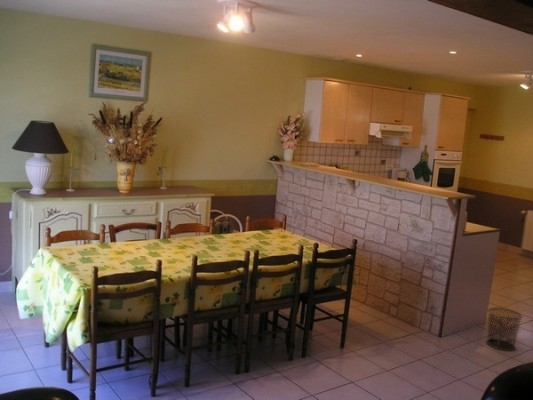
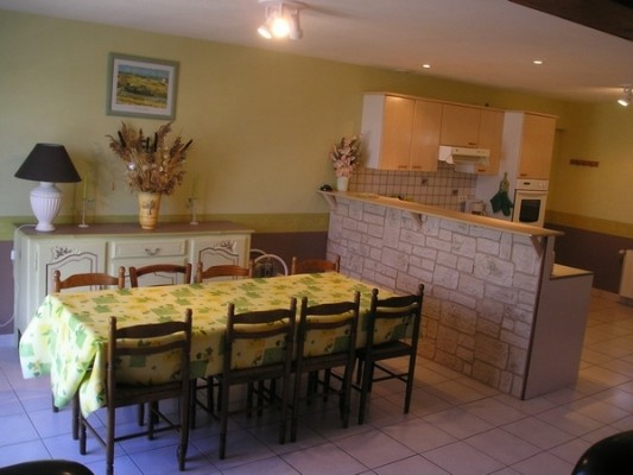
- waste bin [485,307,524,352]
